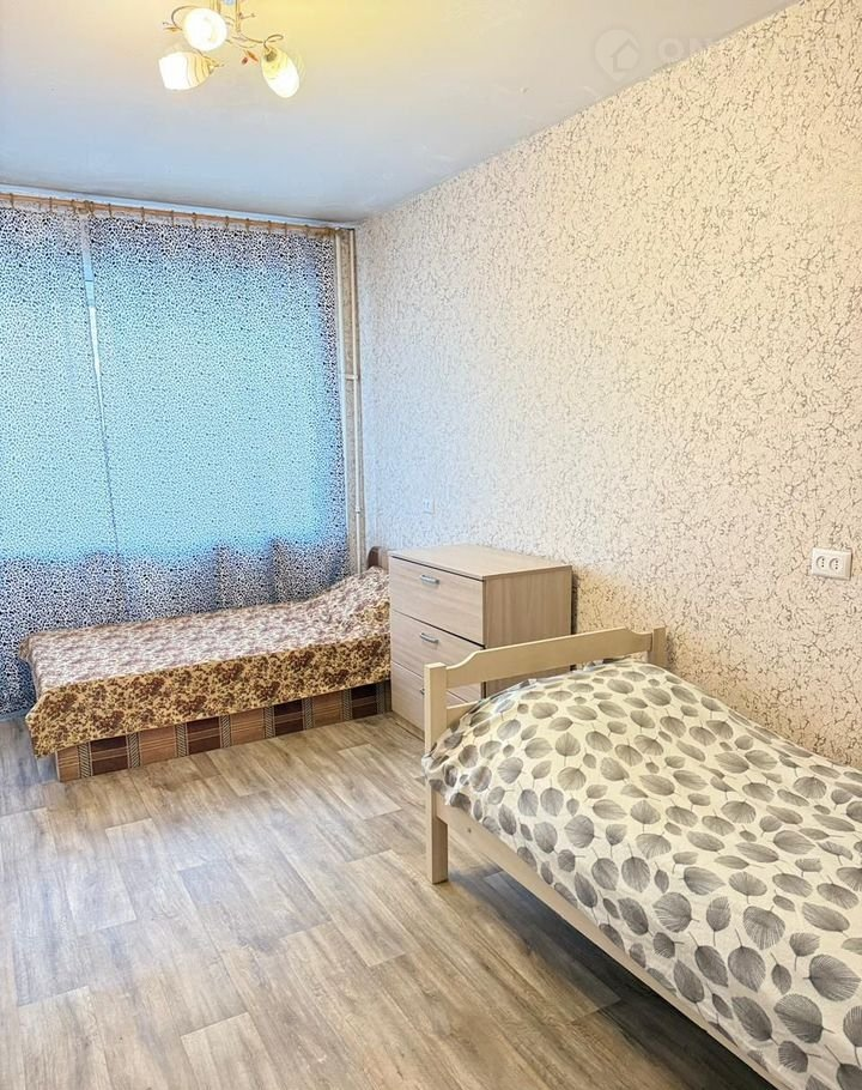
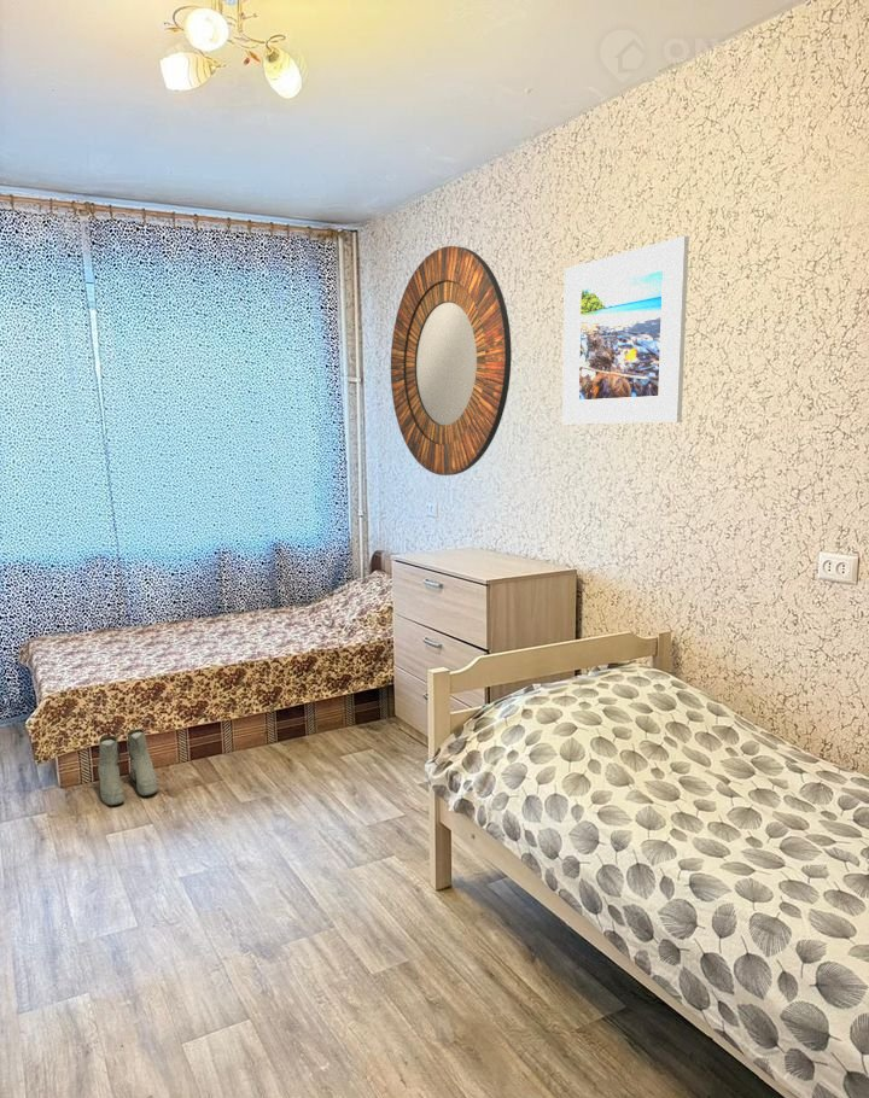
+ home mirror [390,245,513,477]
+ boots [97,728,158,807]
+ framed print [561,234,690,425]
